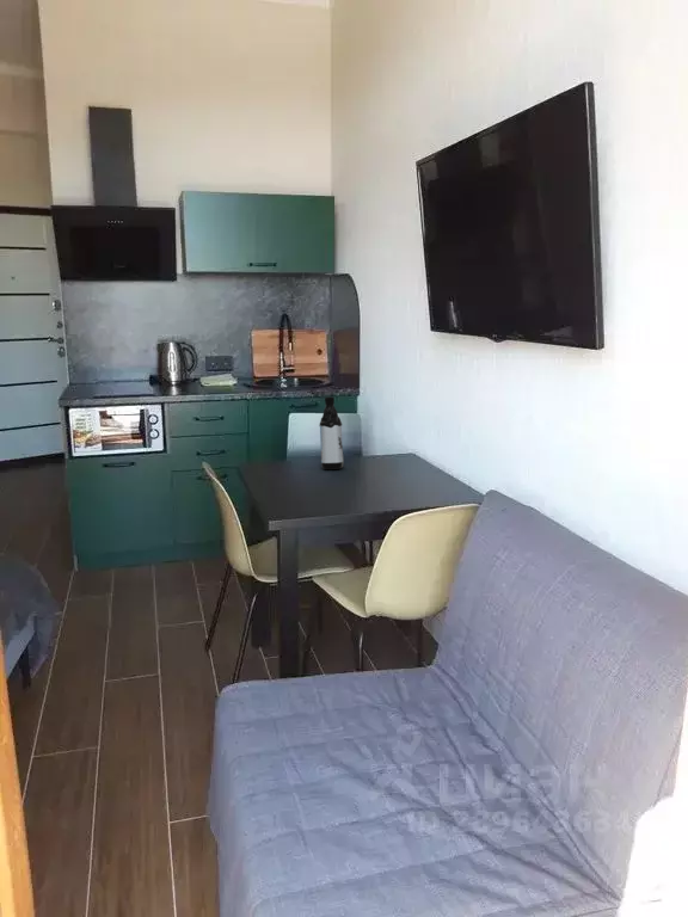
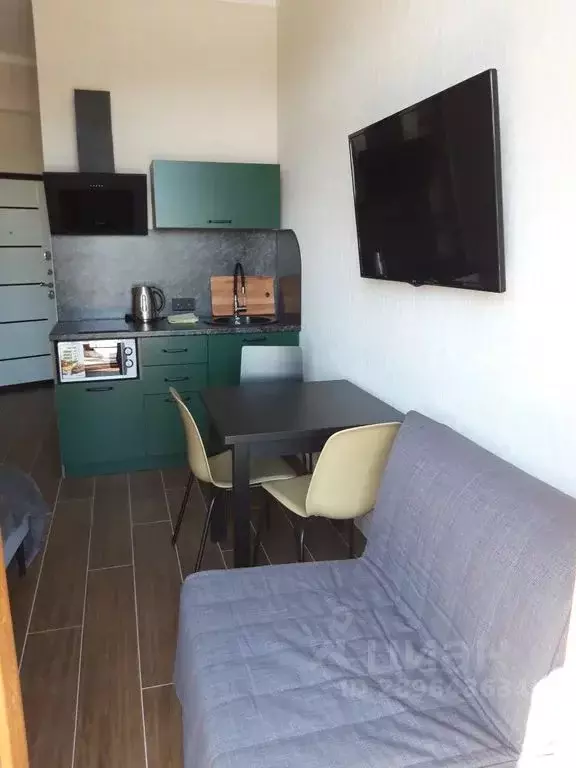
- water bottle [318,396,344,470]
